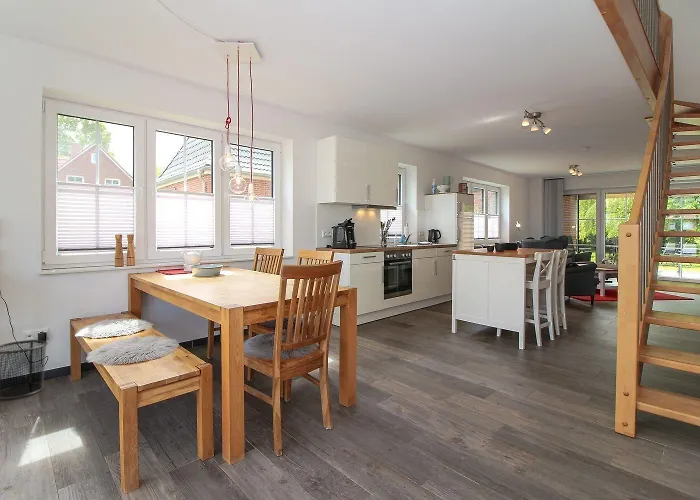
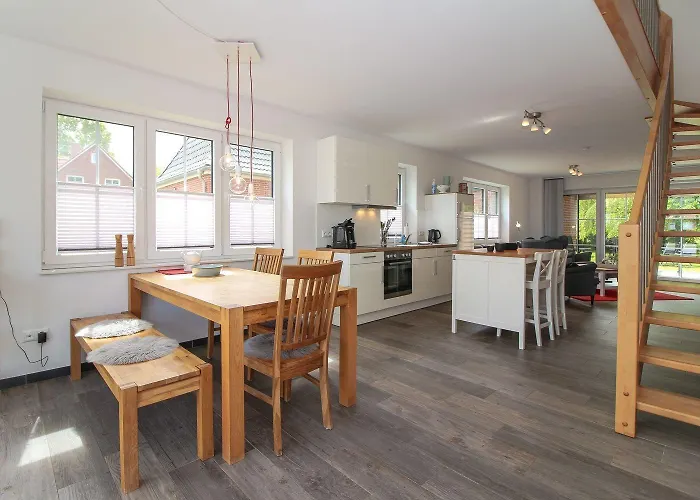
- waste bin [0,339,49,400]
